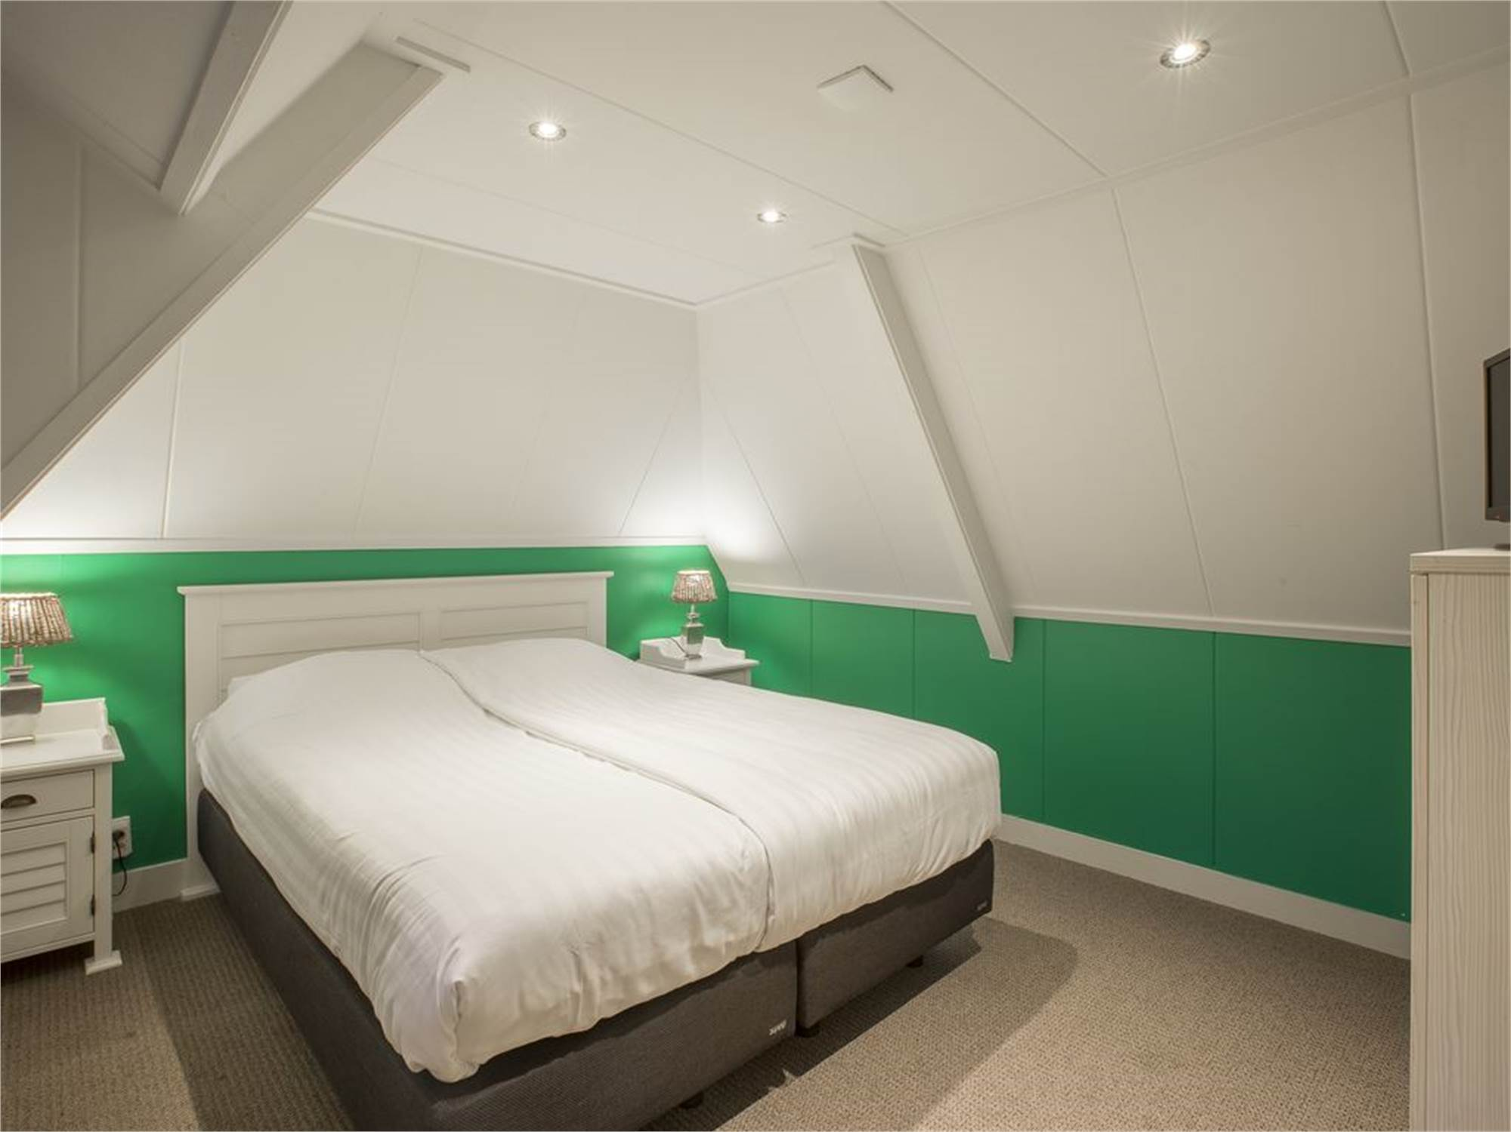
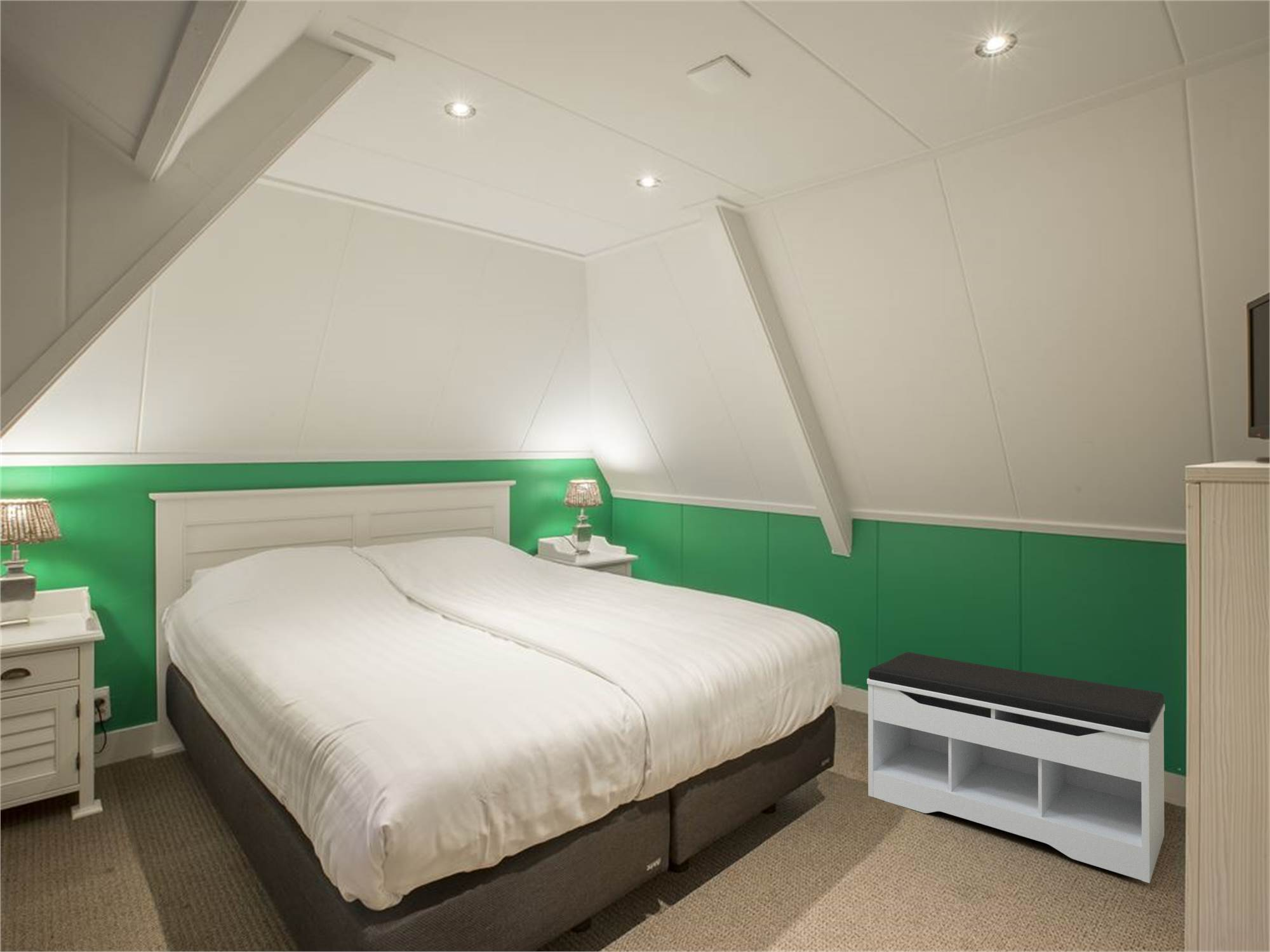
+ bench [866,652,1165,883]
